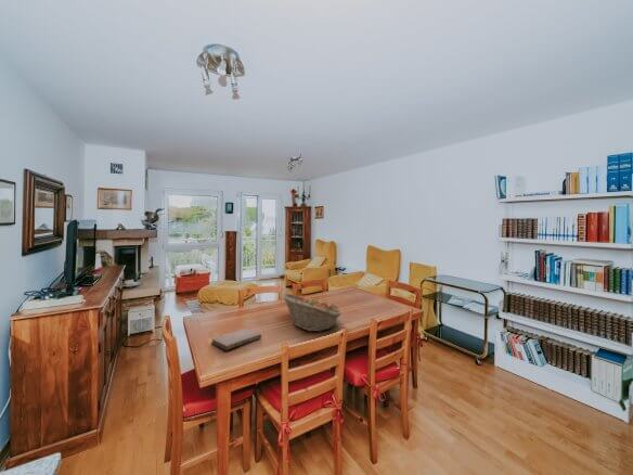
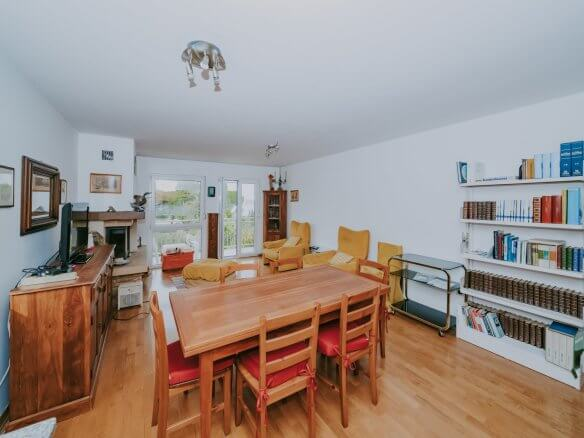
- notebook [210,328,262,351]
- fruit basket [281,293,343,332]
